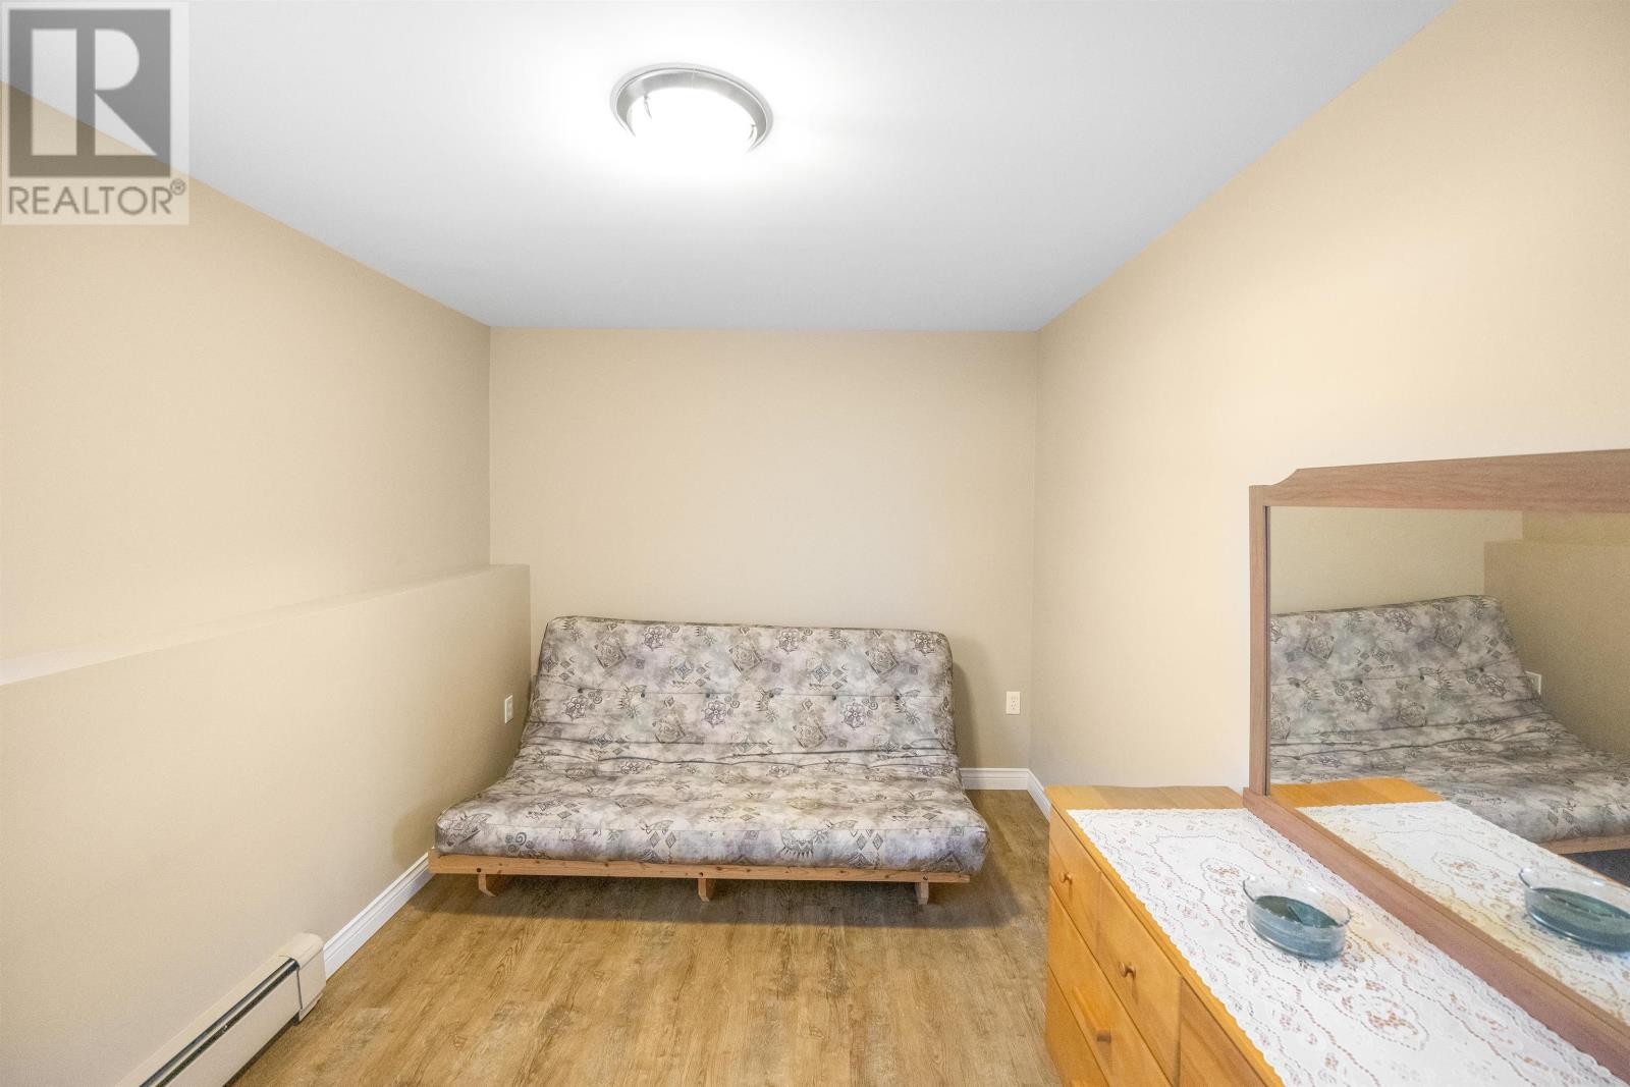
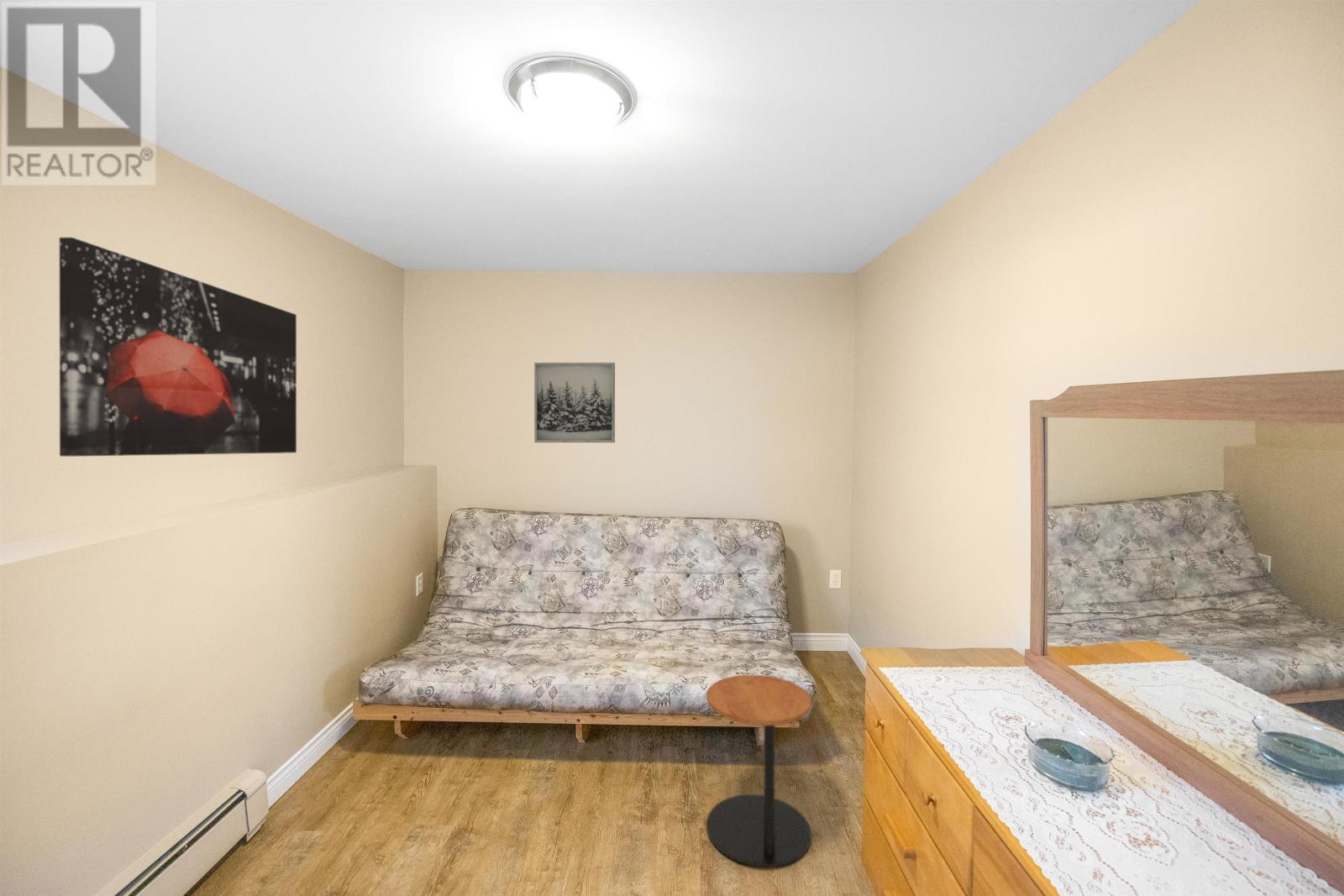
+ side table [706,674,812,867]
+ wall art [59,237,297,457]
+ wall art [533,362,616,443]
